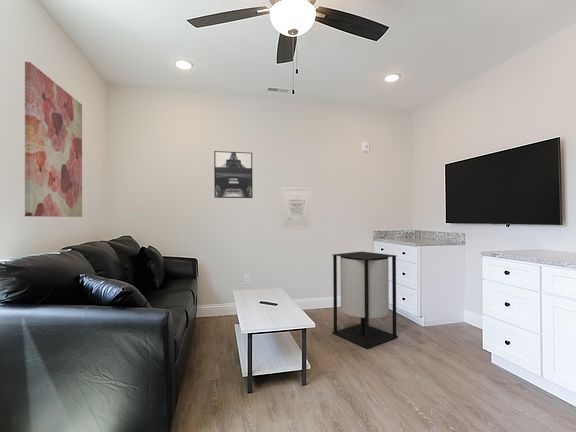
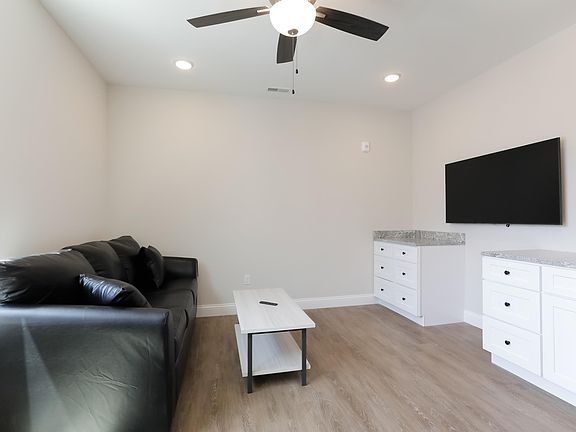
- wall art [281,186,312,230]
- wall art [24,61,83,218]
- trash can [331,251,399,349]
- wall art [213,150,253,199]
